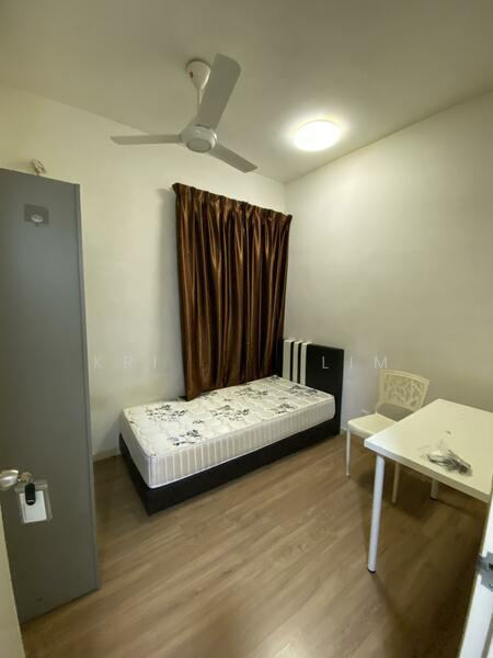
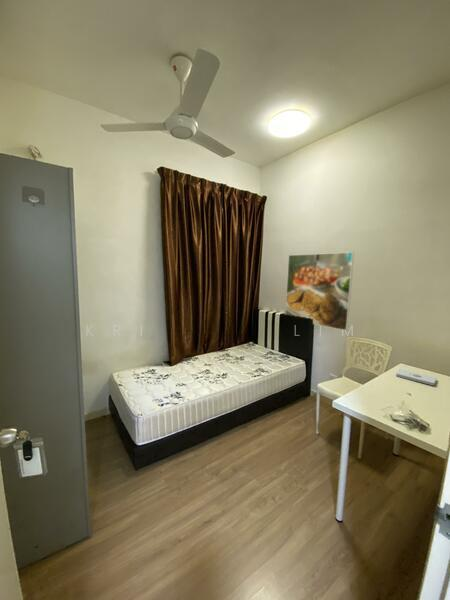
+ notepad [395,368,437,386]
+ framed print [285,251,355,332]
